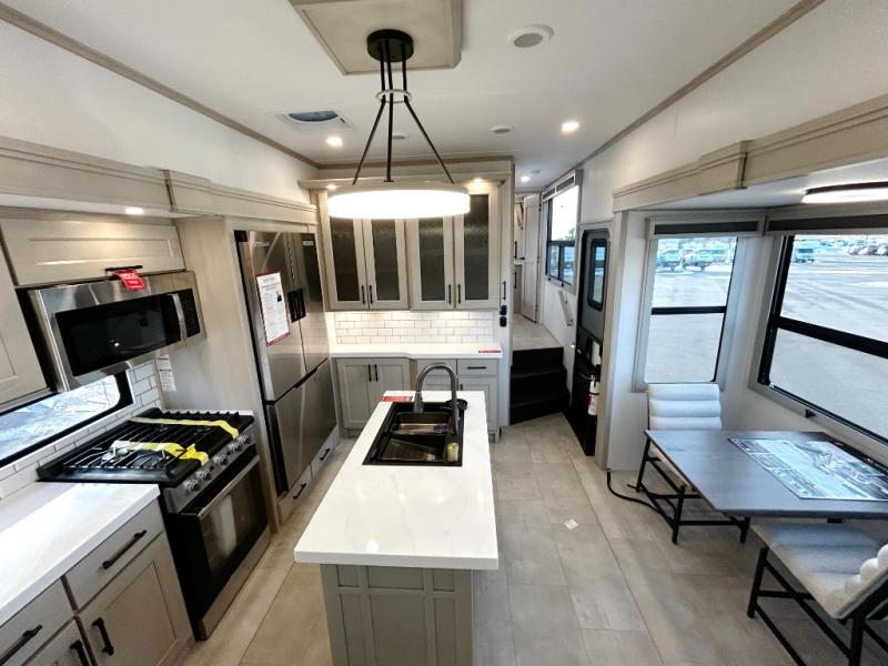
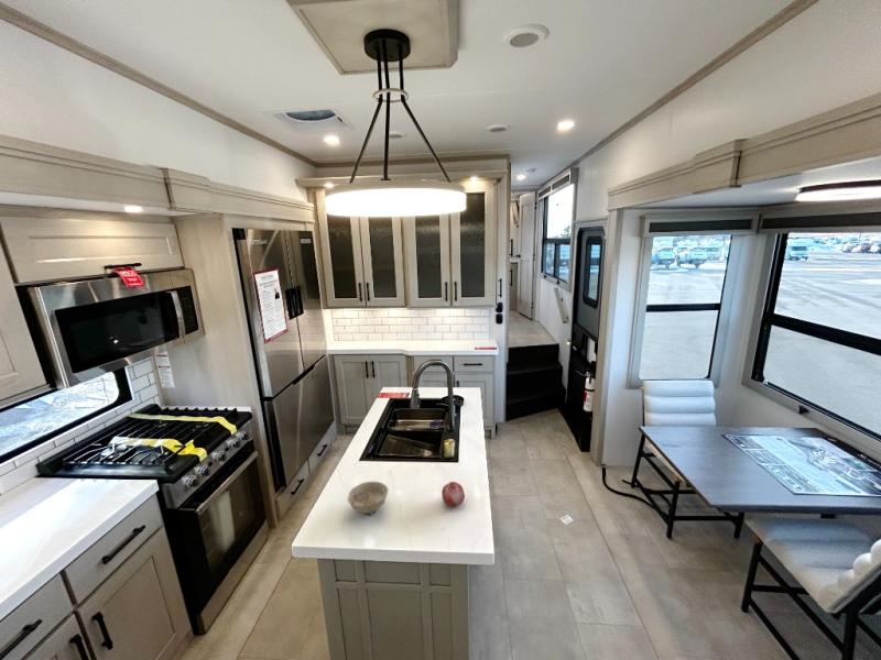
+ fruit [440,481,466,508]
+ bowl [346,481,390,516]
